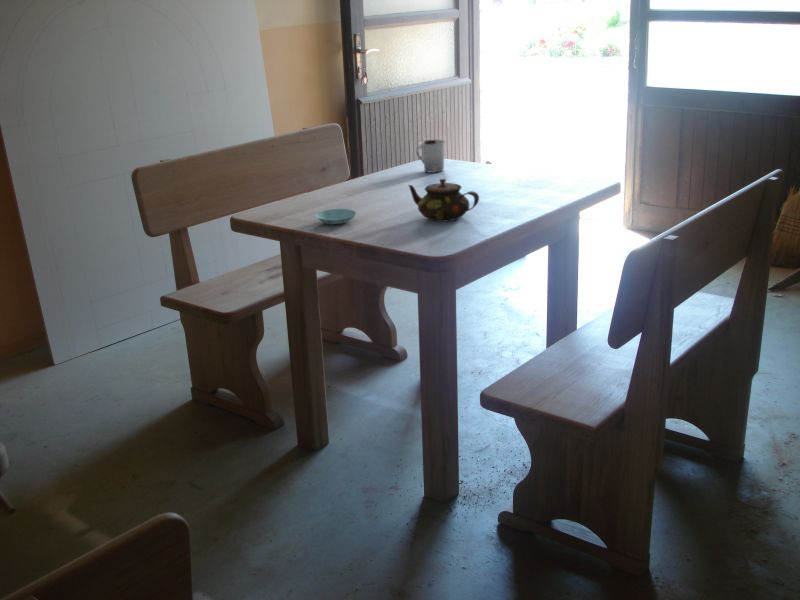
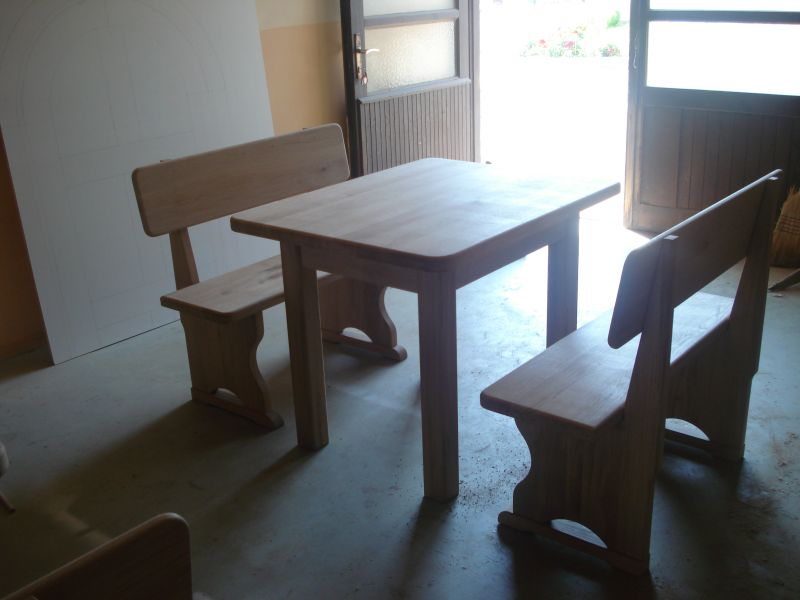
- saucer [314,208,357,226]
- cup [415,139,446,174]
- teapot [407,178,480,223]
